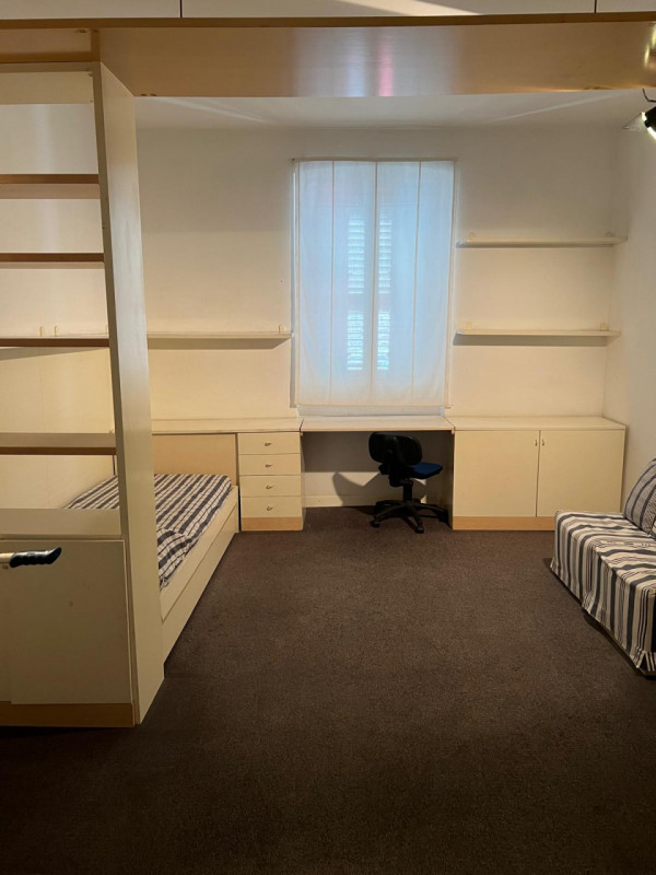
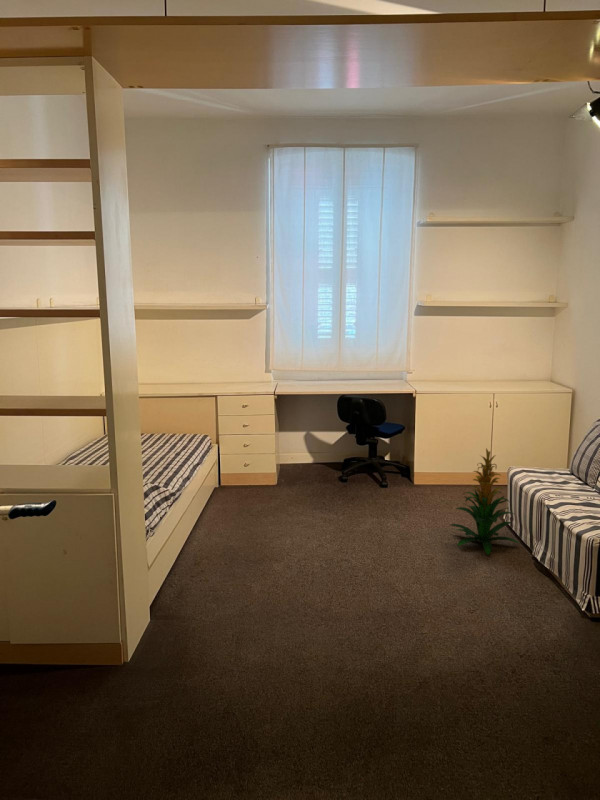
+ indoor plant [450,447,520,556]
